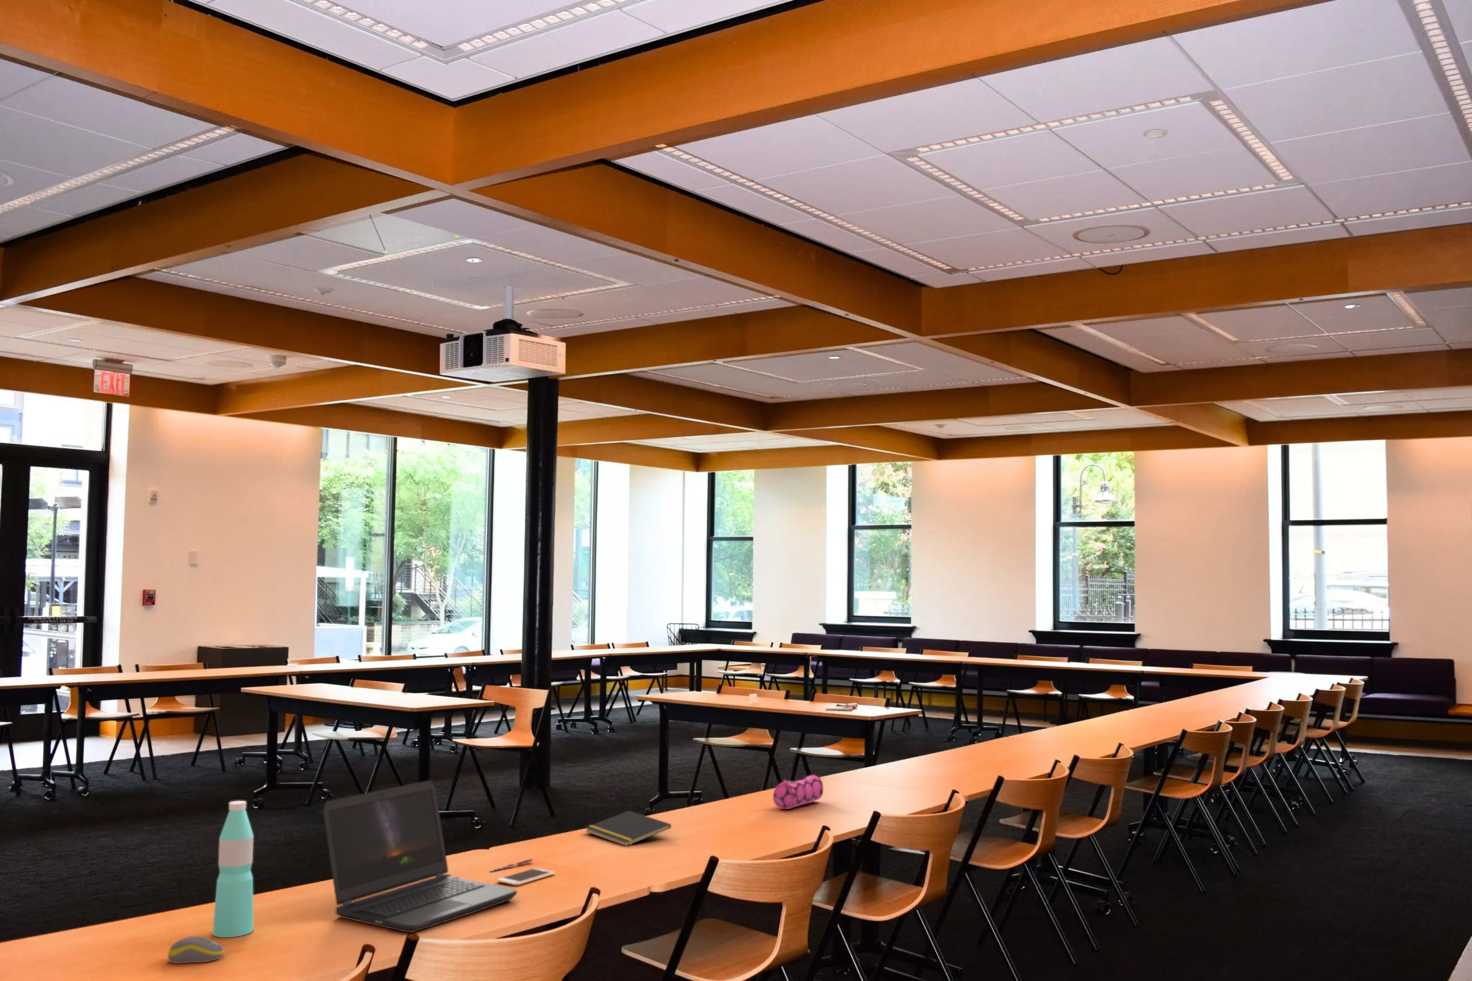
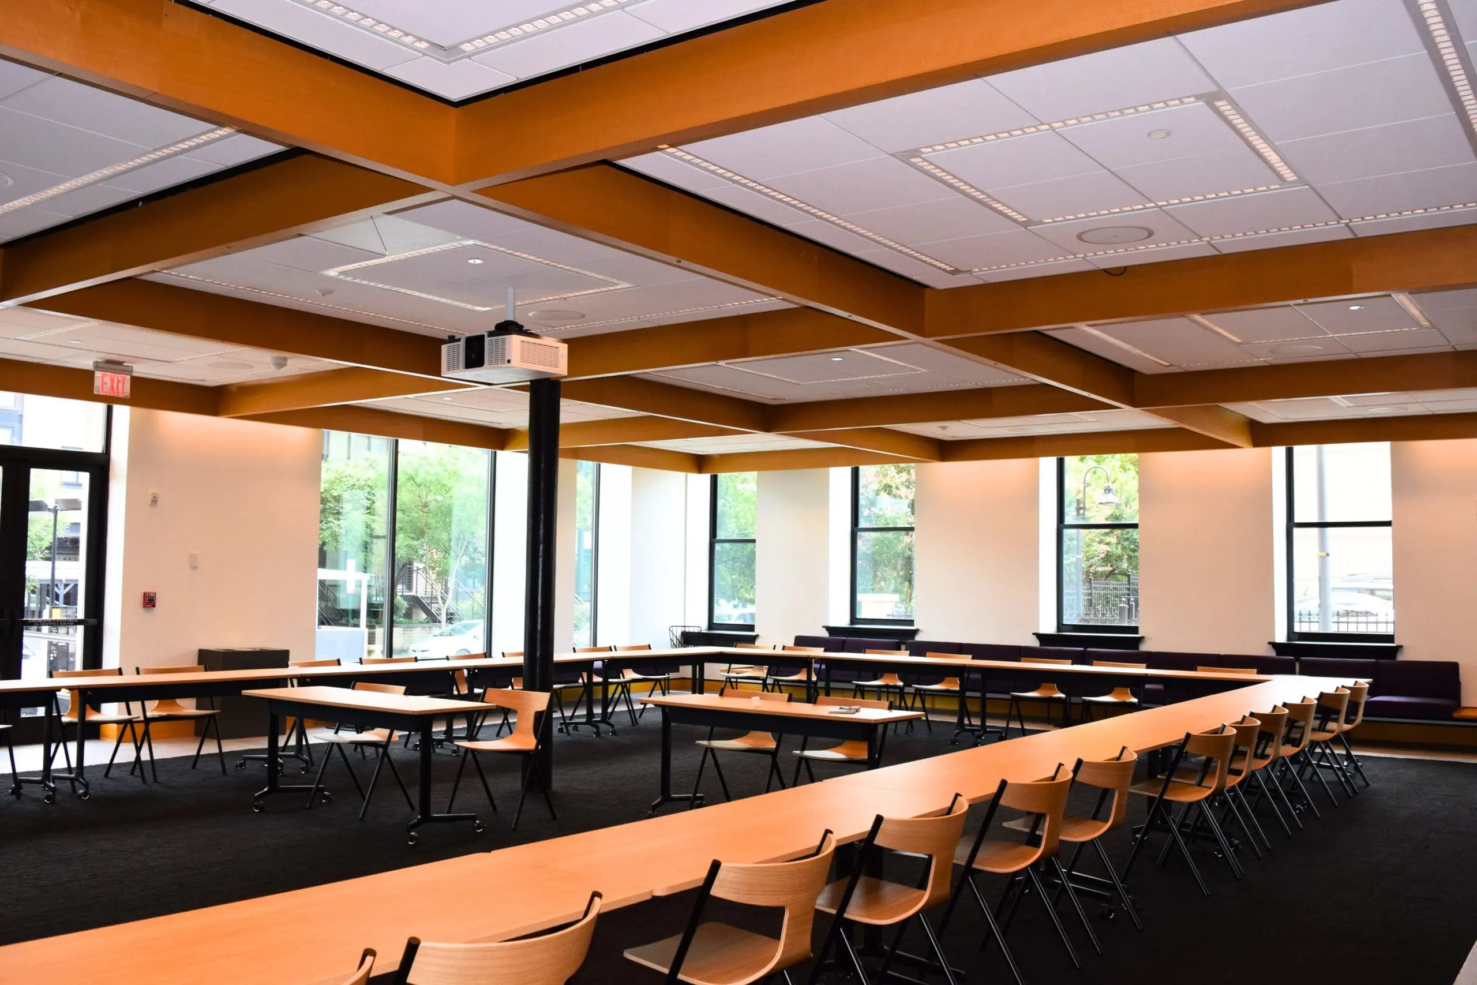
- smartphone [497,867,555,886]
- notepad [585,810,671,846]
- laptop computer [323,780,517,933]
- pencil case [772,774,824,810]
- computer mouse [168,936,225,965]
- water bottle [212,800,254,938]
- pen [490,858,533,873]
